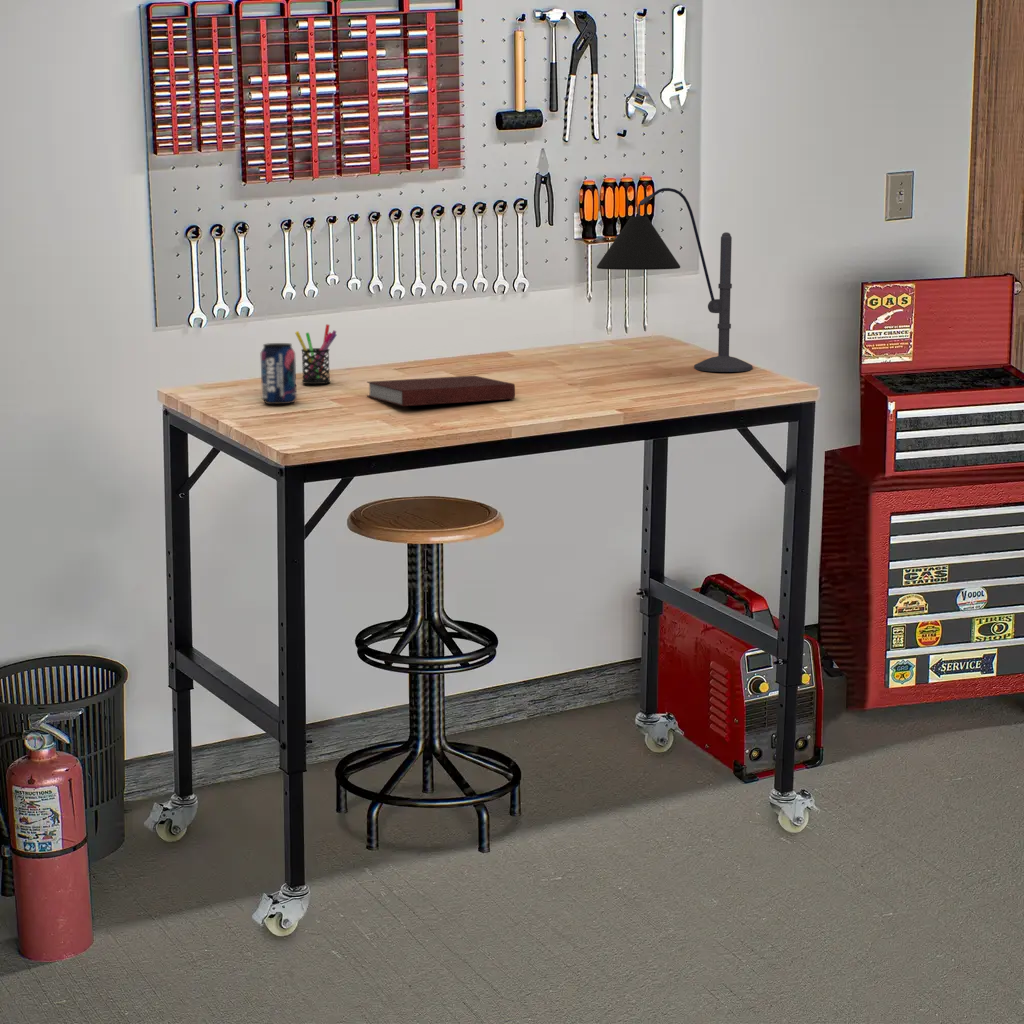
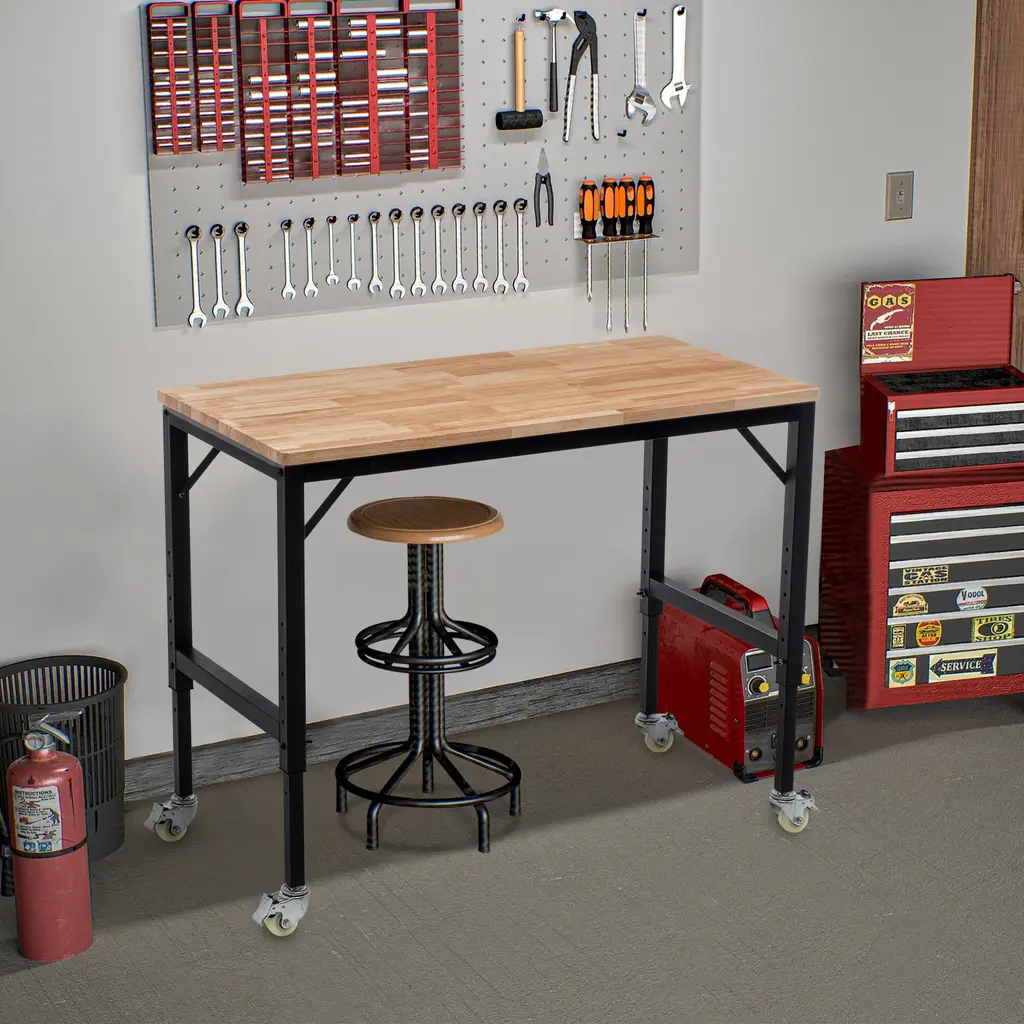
- desk lamp [596,187,753,373]
- beverage can [260,342,298,405]
- pen holder [294,323,337,385]
- notebook [366,375,516,407]
